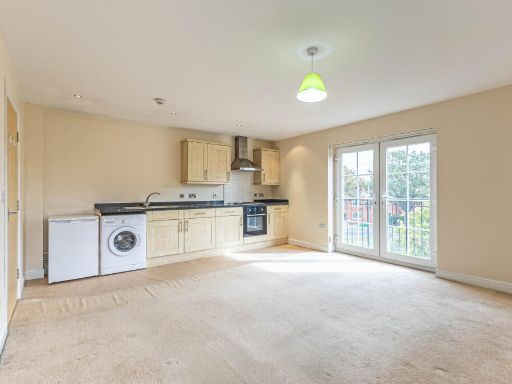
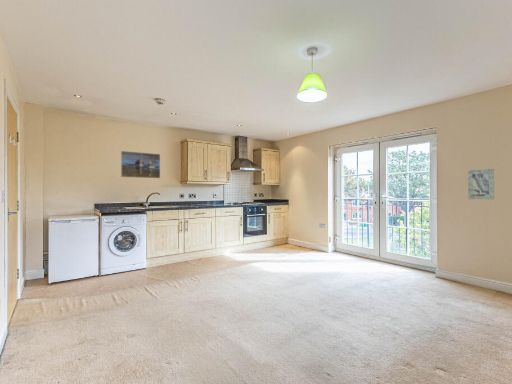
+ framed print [120,150,161,179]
+ wall art [467,168,495,200]
